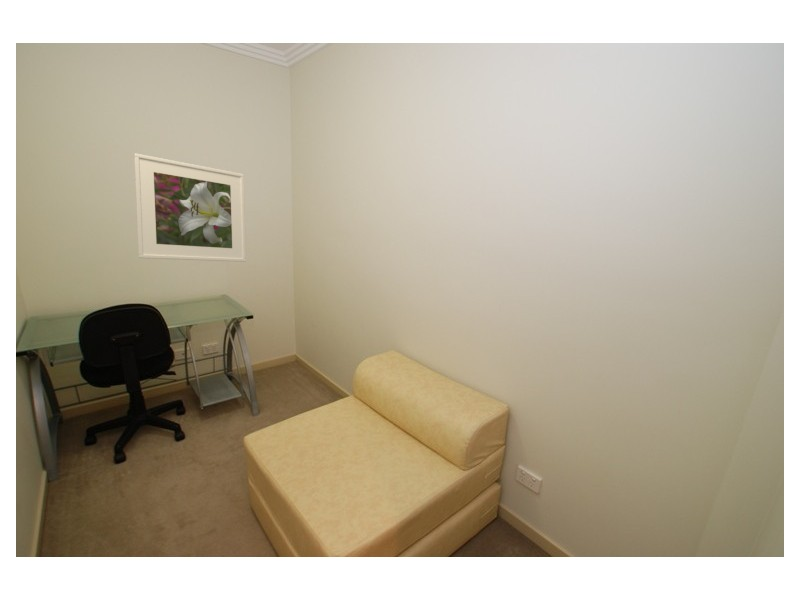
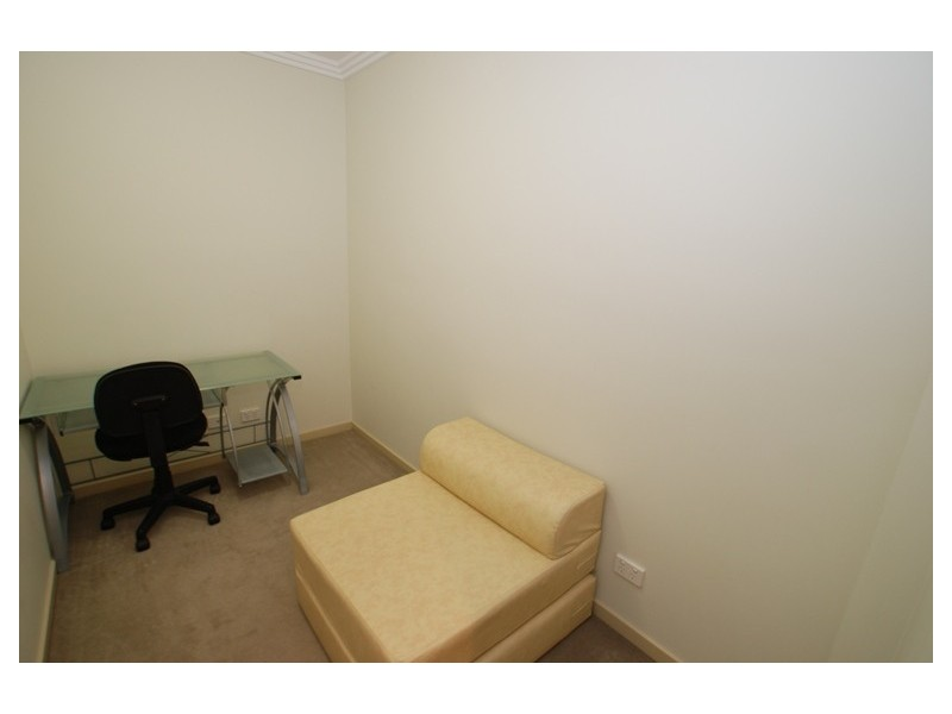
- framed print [133,153,247,263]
